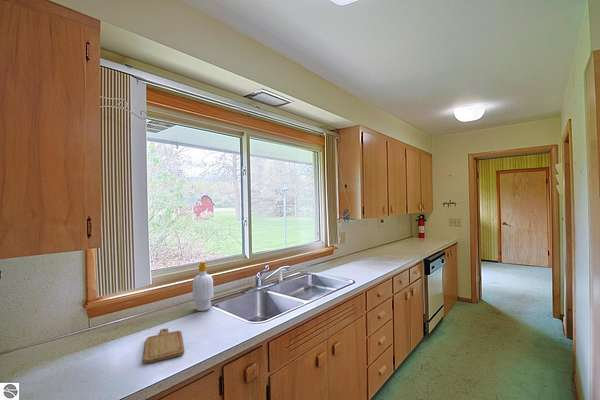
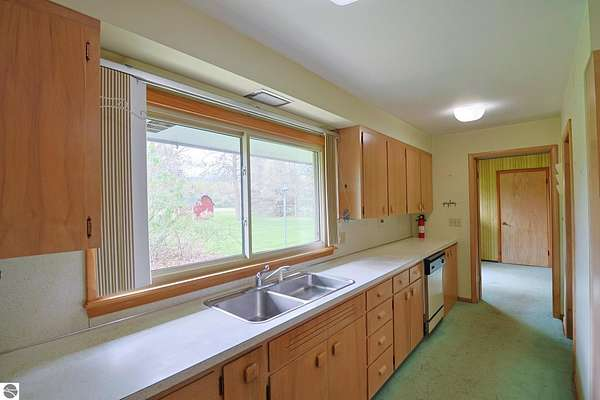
- soap bottle [192,261,214,312]
- chopping board [143,327,185,364]
